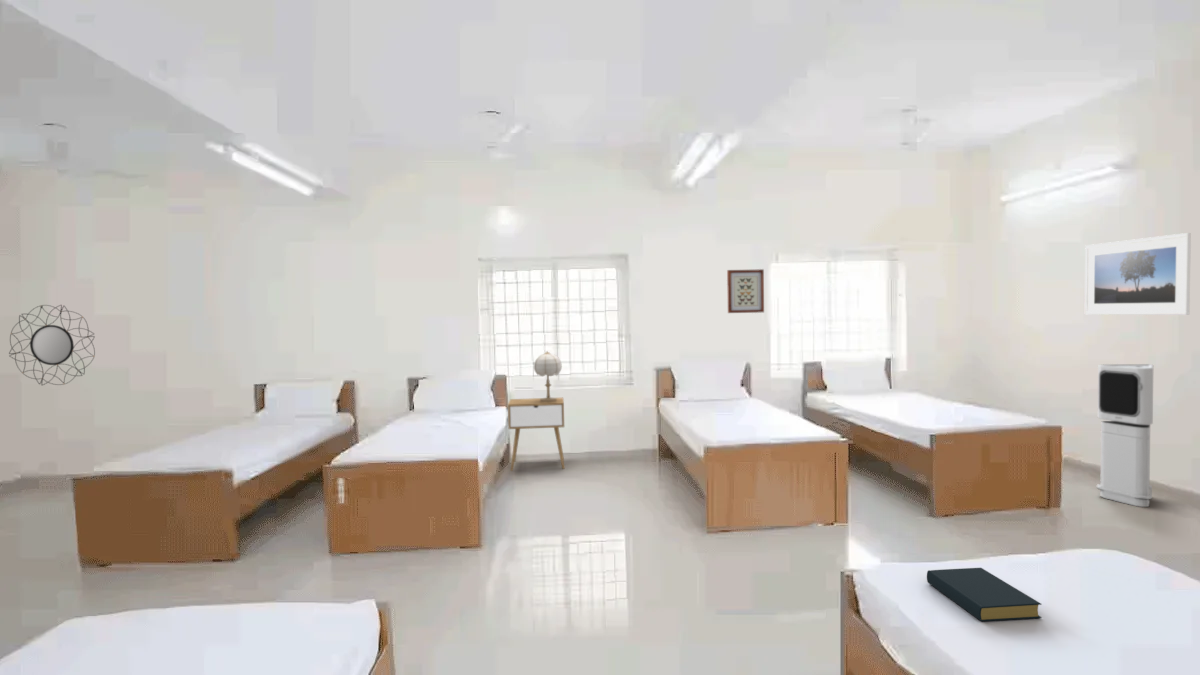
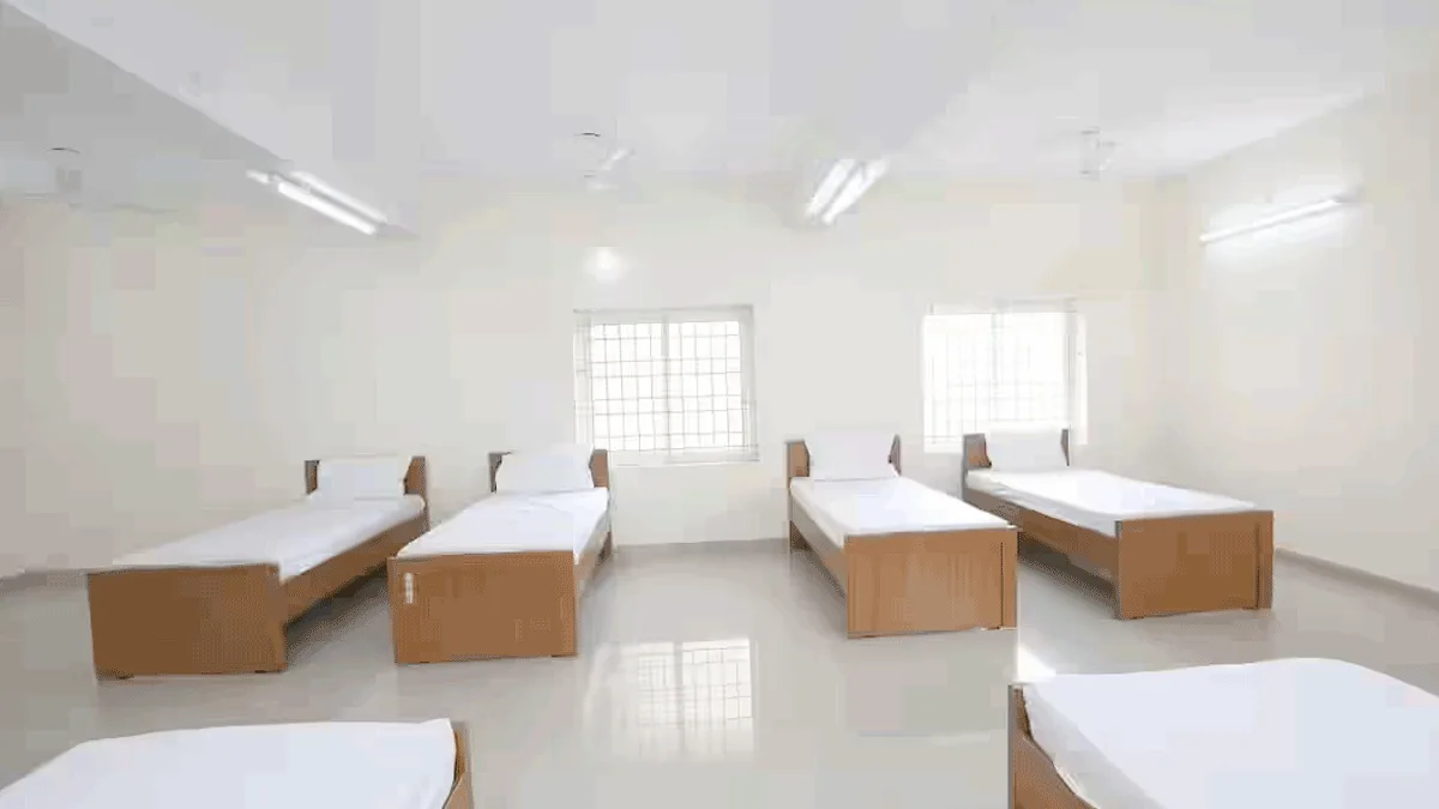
- air purifier [1096,363,1154,508]
- wall art [726,268,765,314]
- home mirror [8,304,96,386]
- nightstand [507,397,566,472]
- hardback book [926,567,1043,622]
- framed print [1084,232,1192,316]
- table lamp [533,350,563,402]
